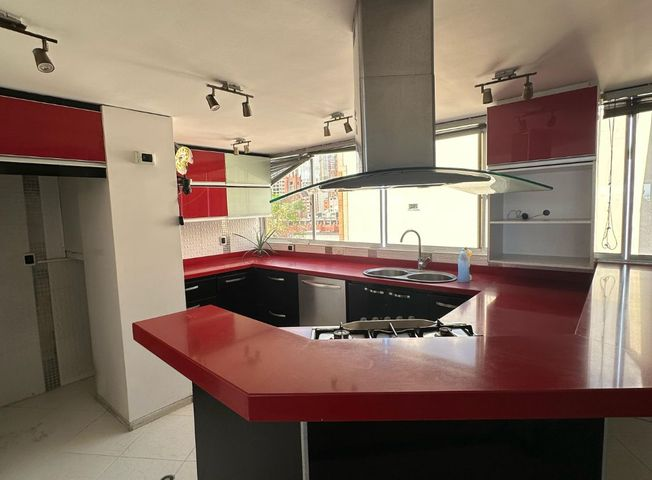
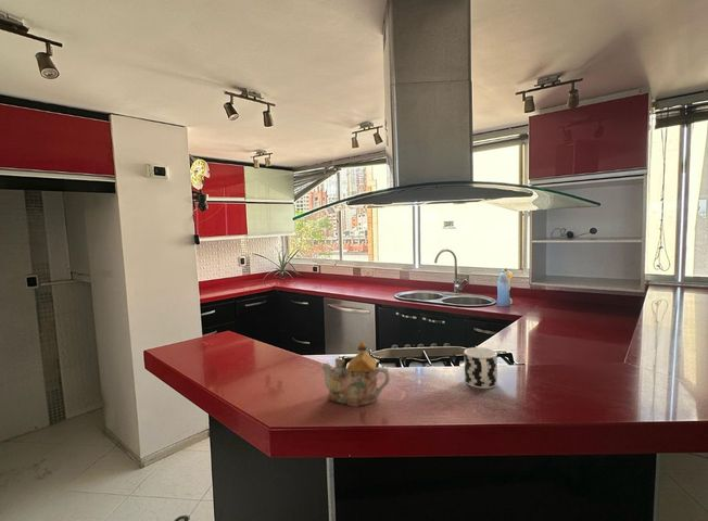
+ teapot [319,341,391,408]
+ cup [464,346,498,390]
